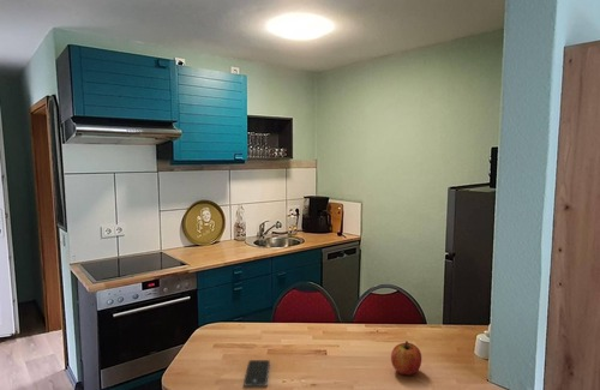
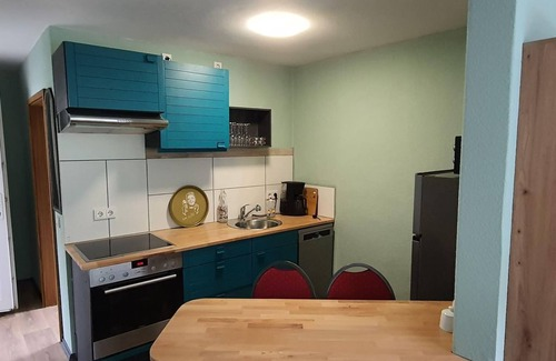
- smartphone [242,359,271,388]
- apple [390,340,422,377]
